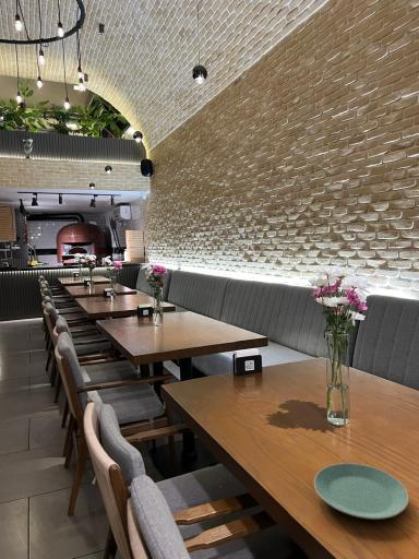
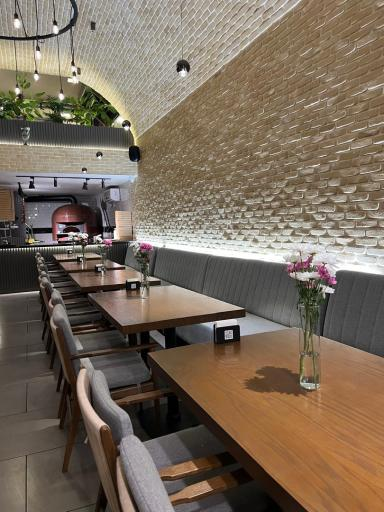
- plate [313,462,410,521]
